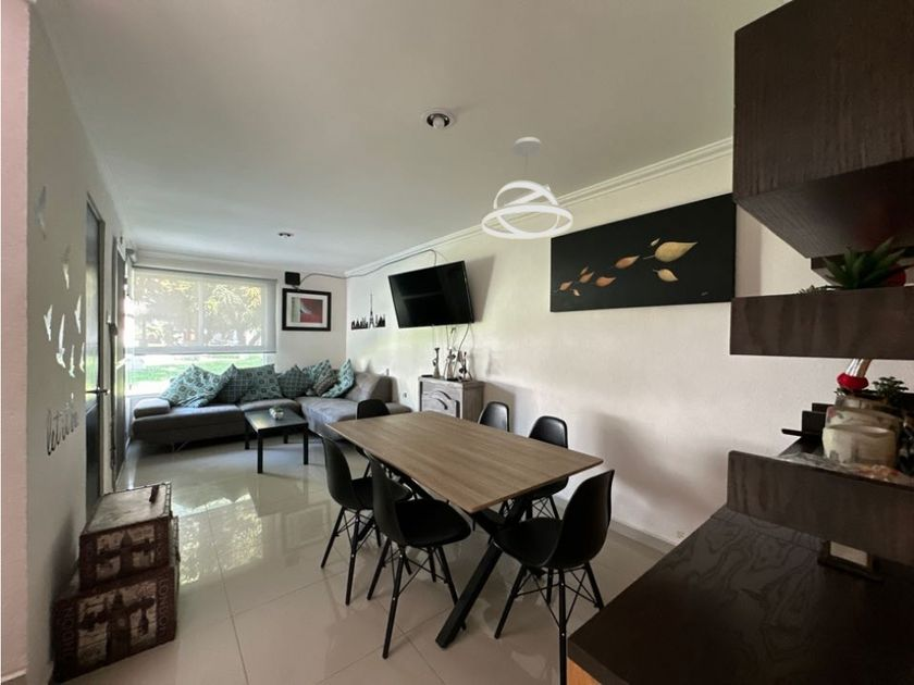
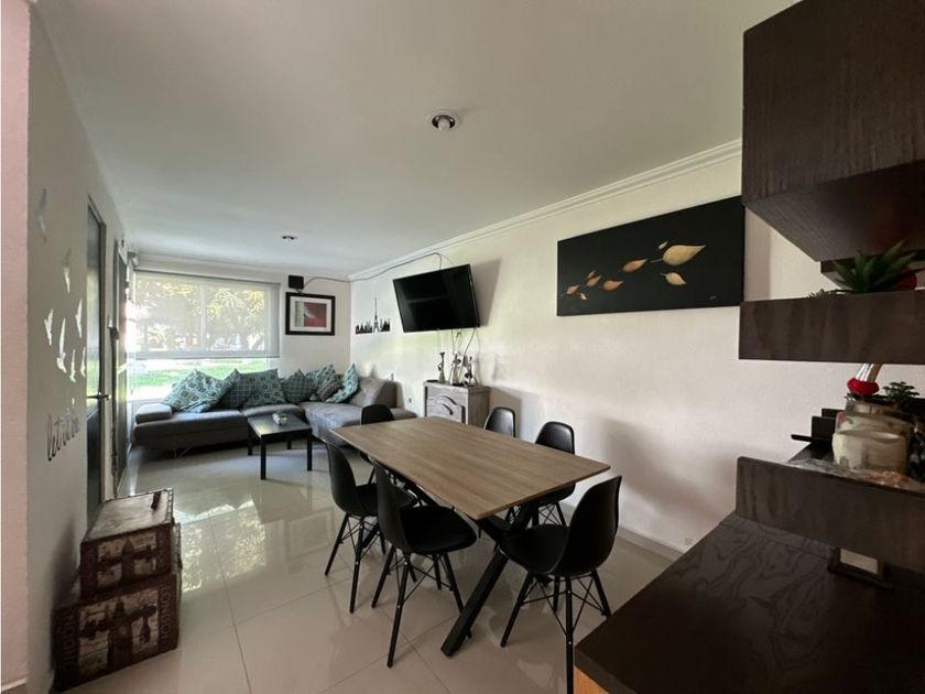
- pendant light [481,136,573,240]
